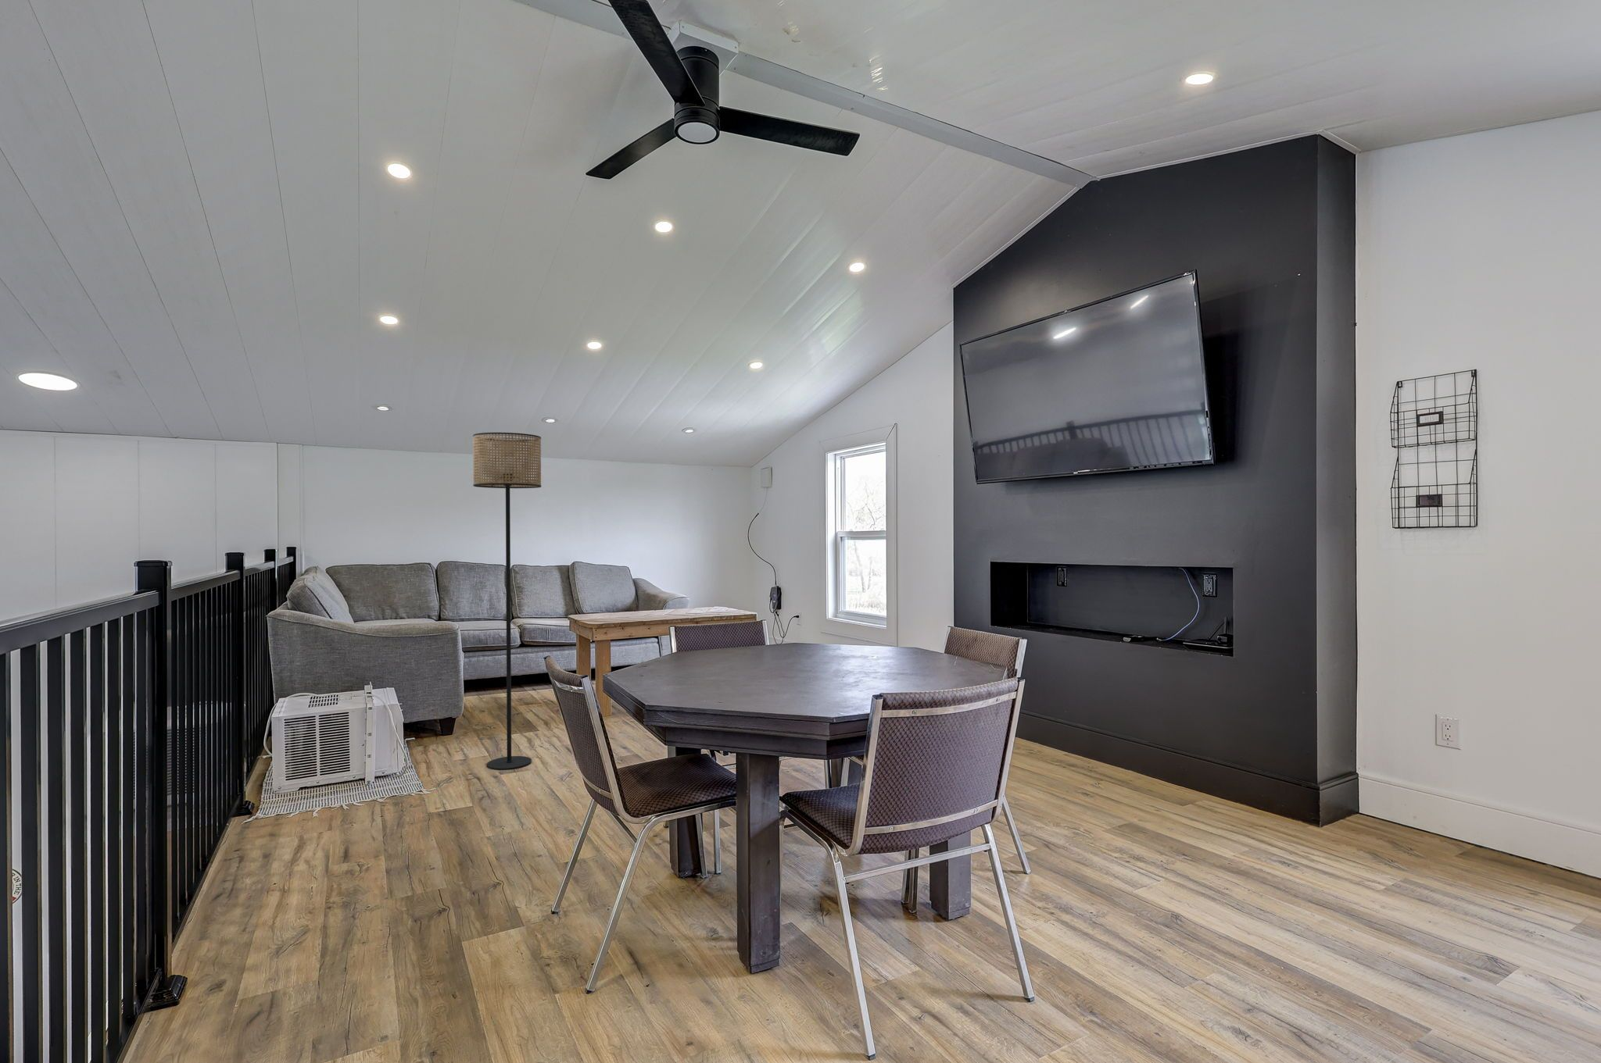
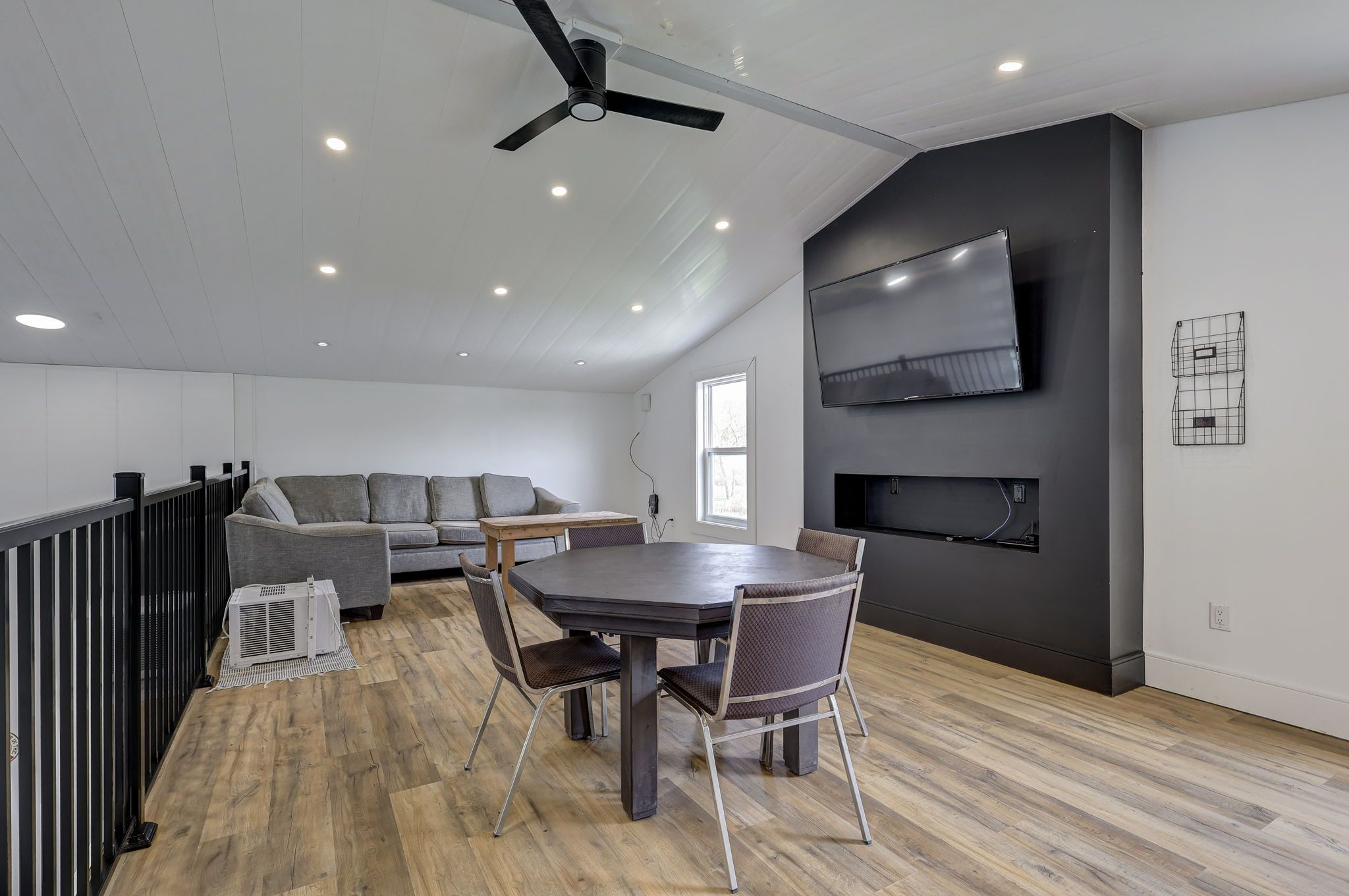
- floor lamp [472,432,541,771]
